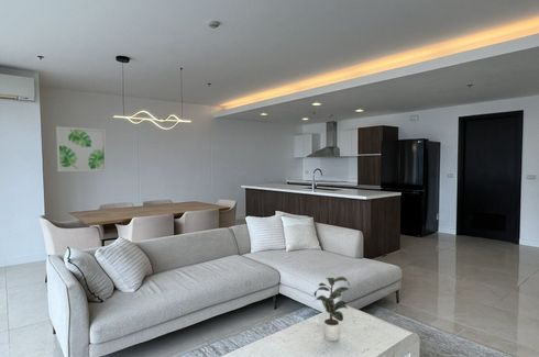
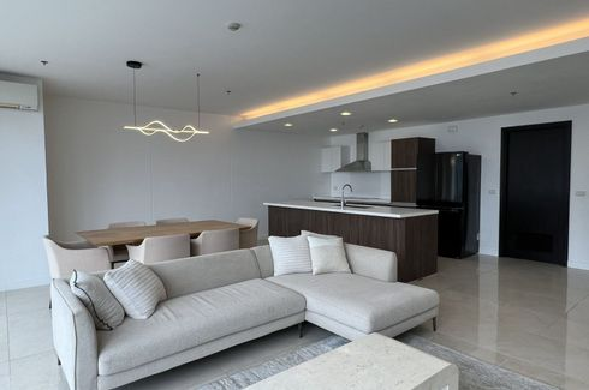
- potted plant [311,276,351,343]
- wall art [55,125,108,172]
